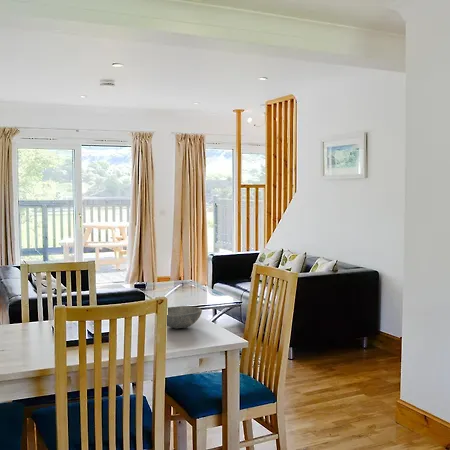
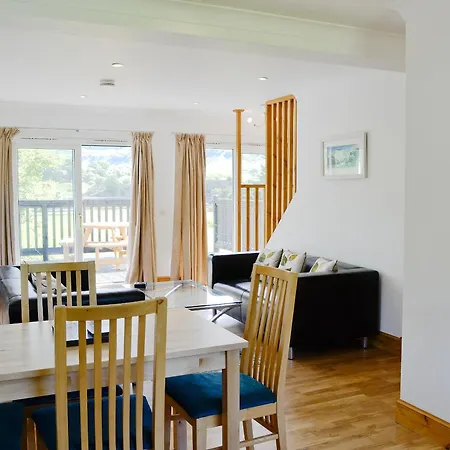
- bowl [166,305,203,329]
